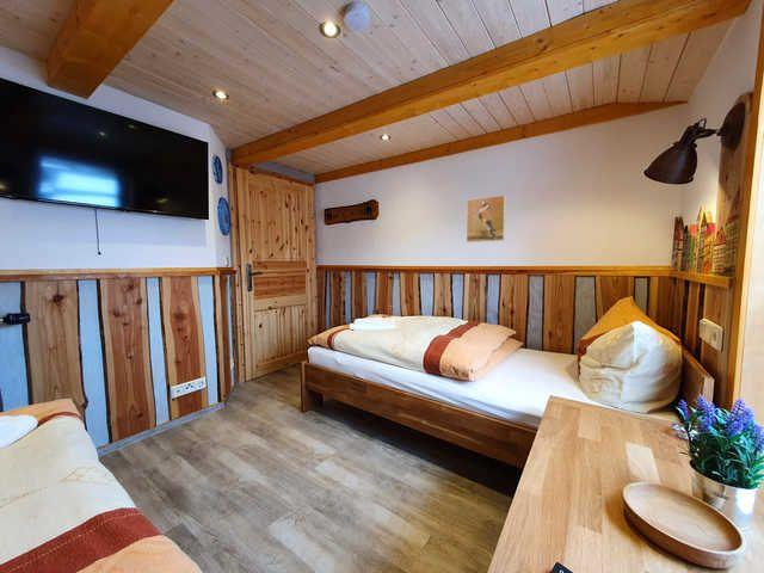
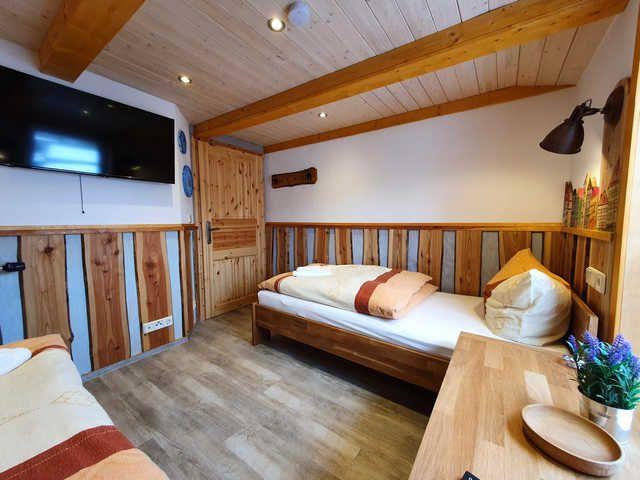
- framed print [466,193,507,244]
